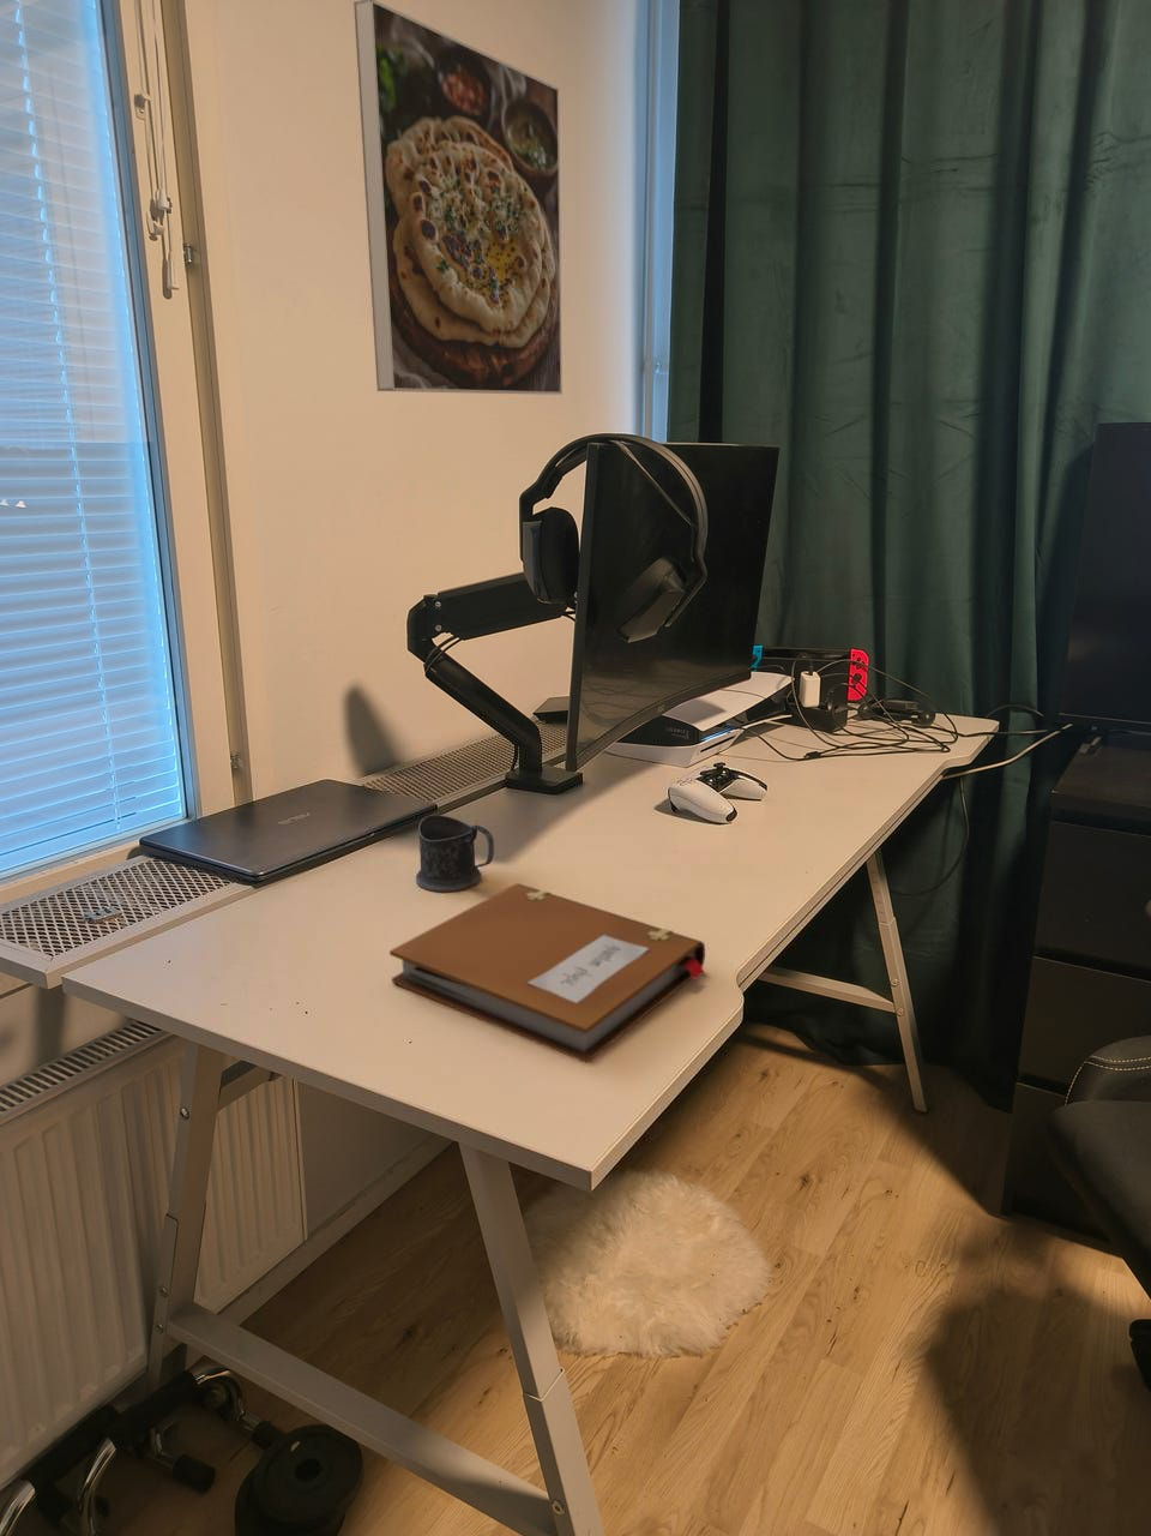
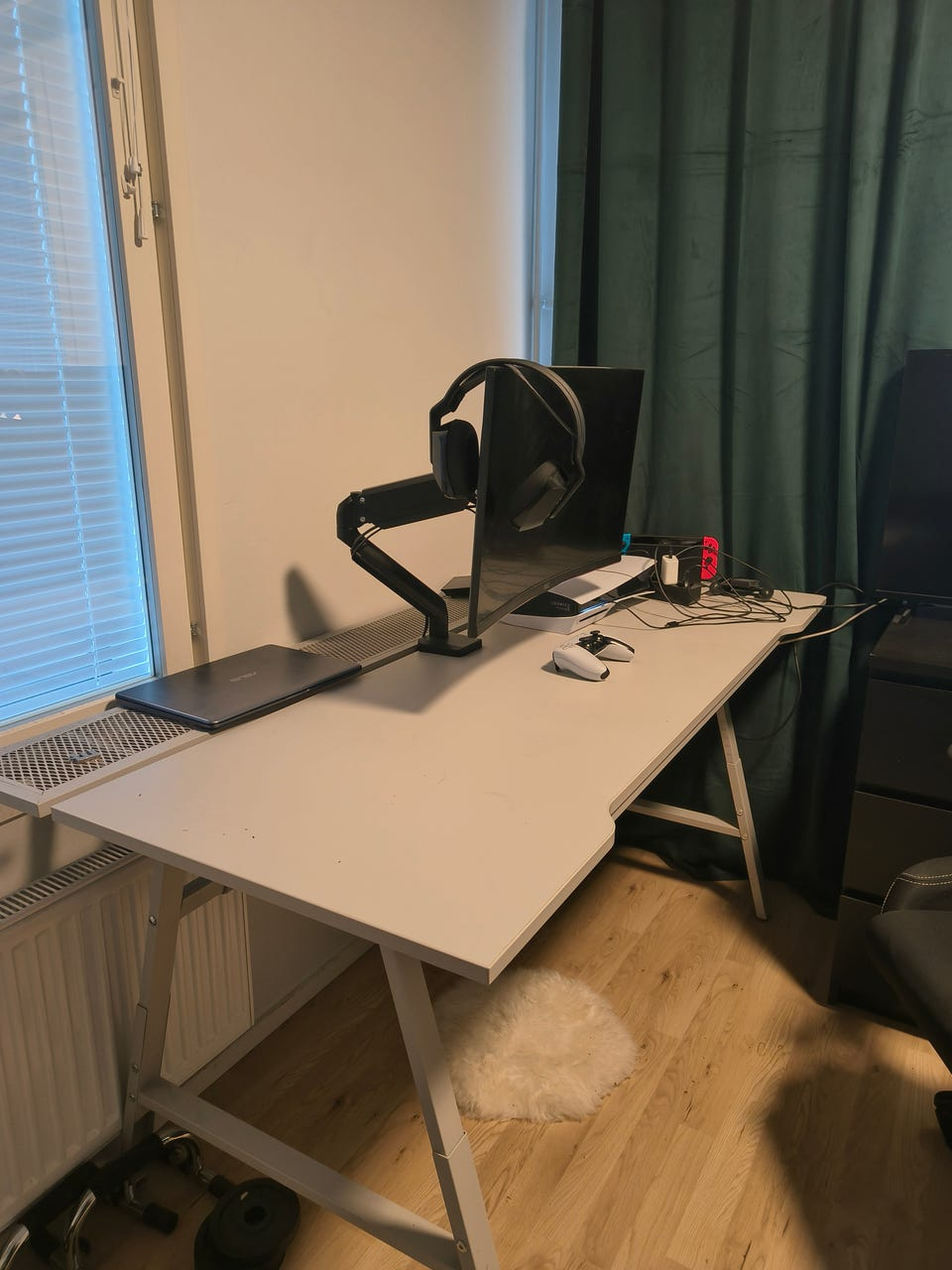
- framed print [353,0,563,395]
- notebook [388,882,706,1063]
- mug [415,814,496,893]
